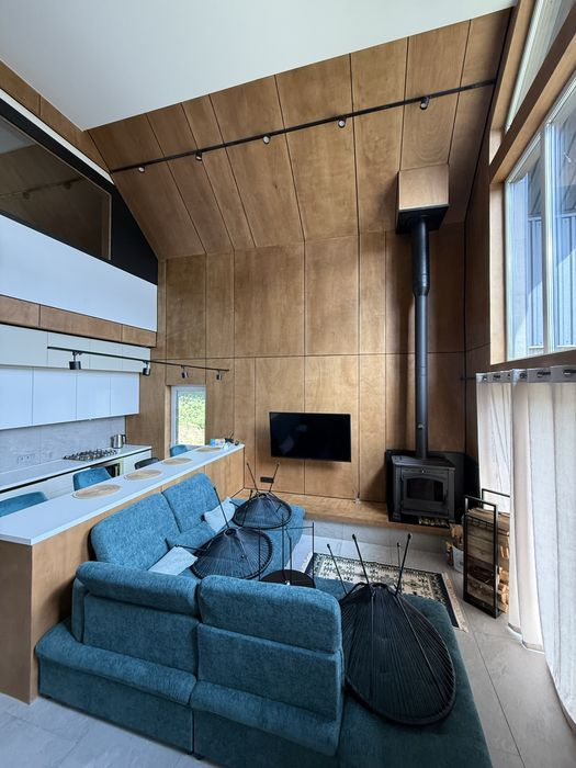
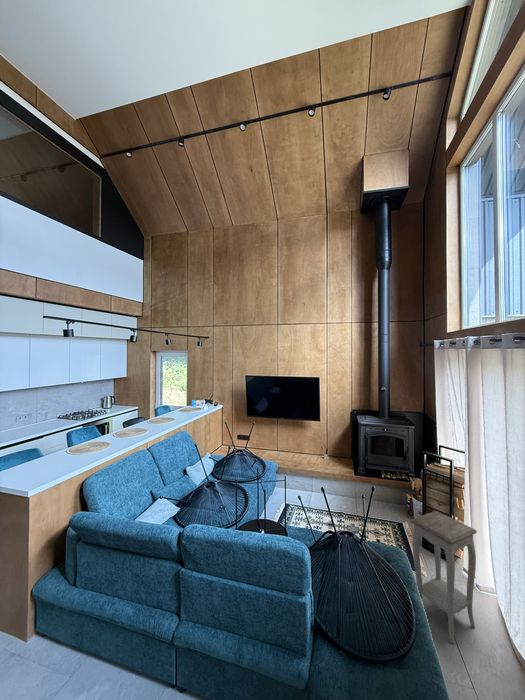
+ accent table [410,510,478,644]
